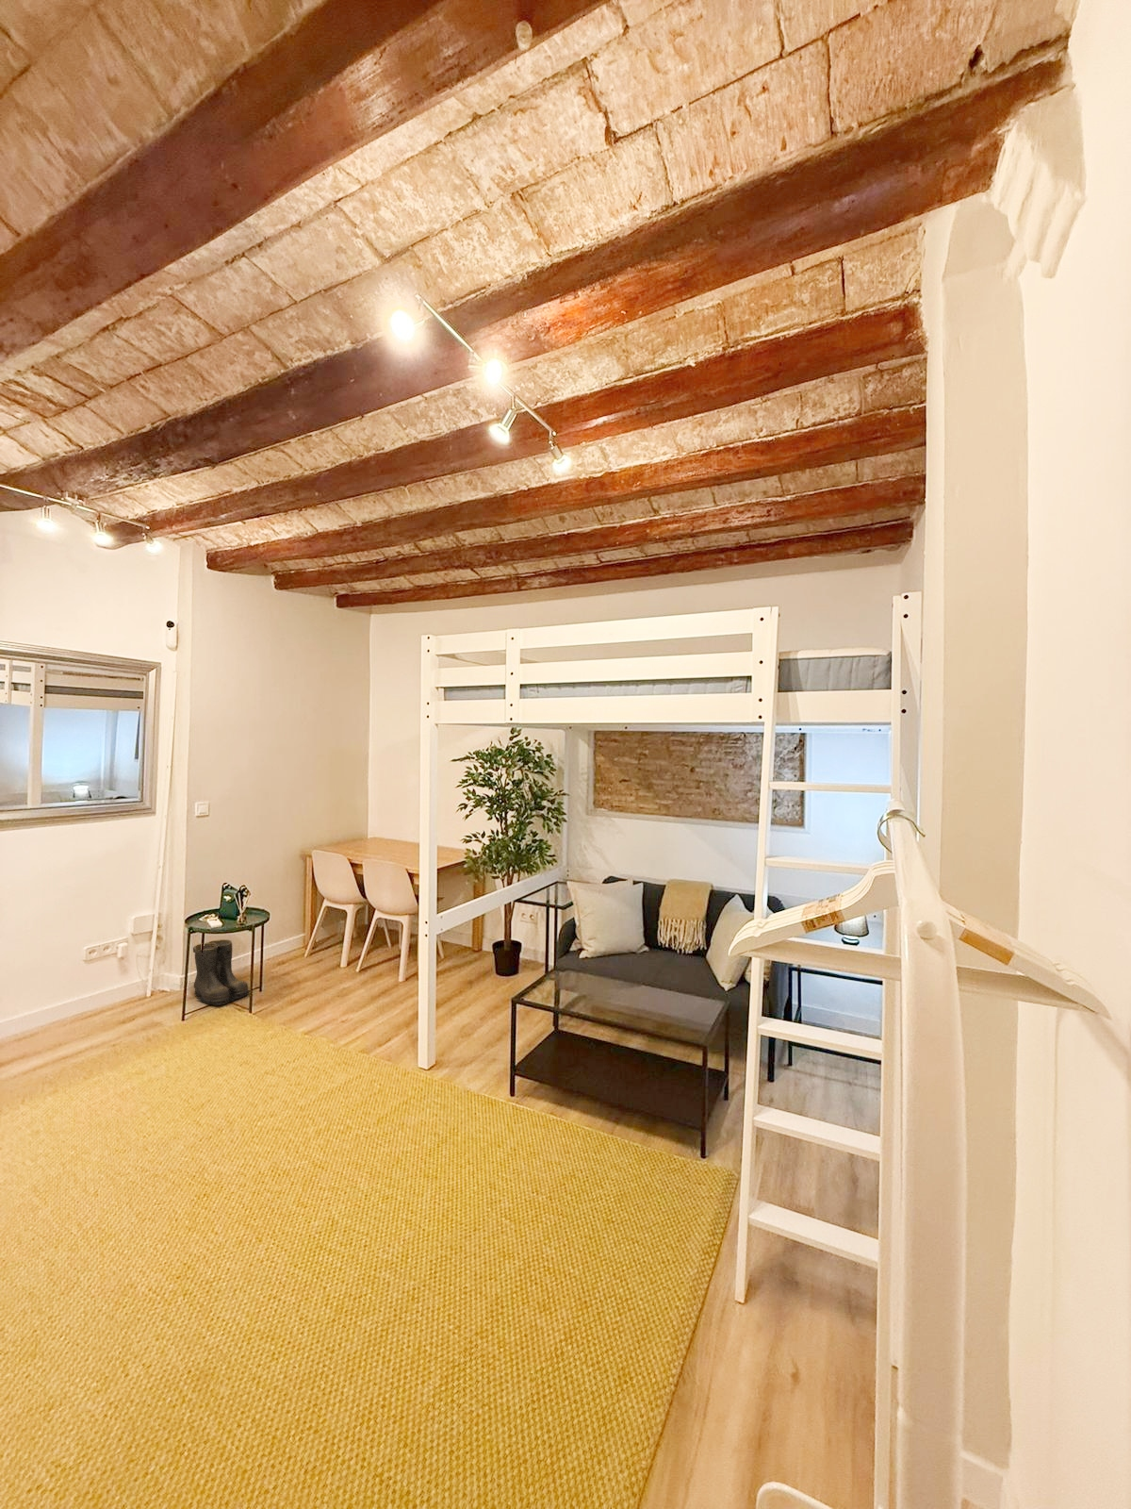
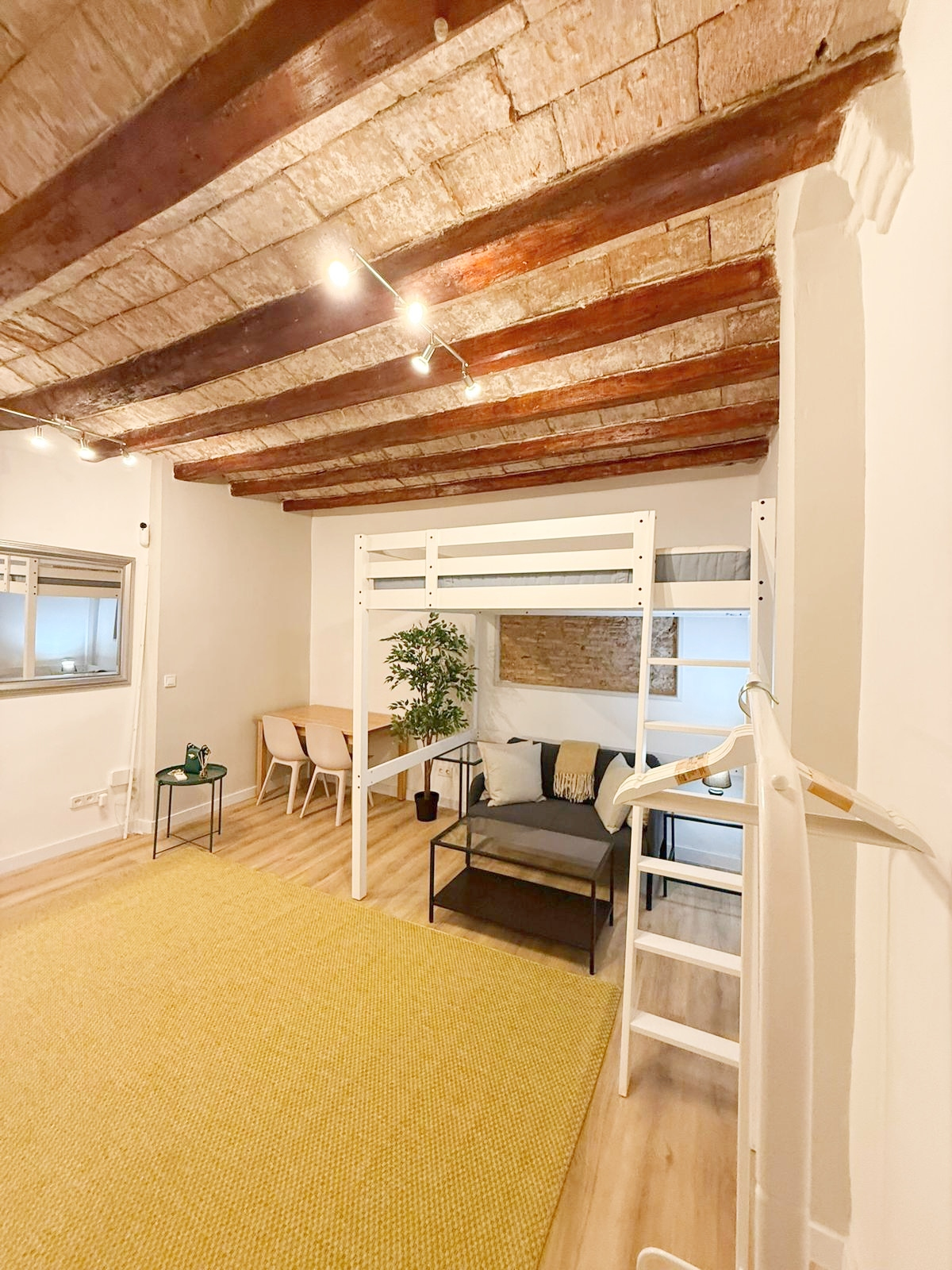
- boots [192,939,251,1006]
